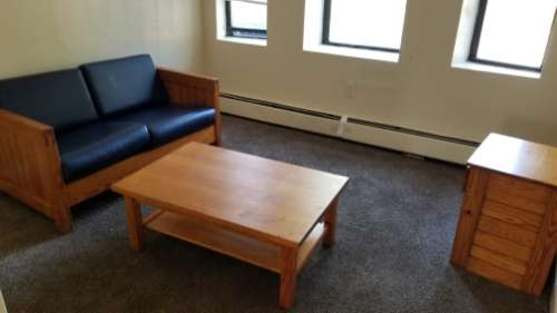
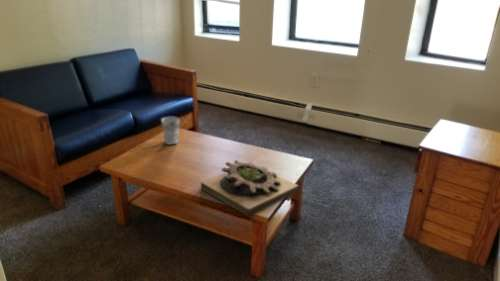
+ succulent planter [200,159,300,218]
+ cup [160,116,181,146]
